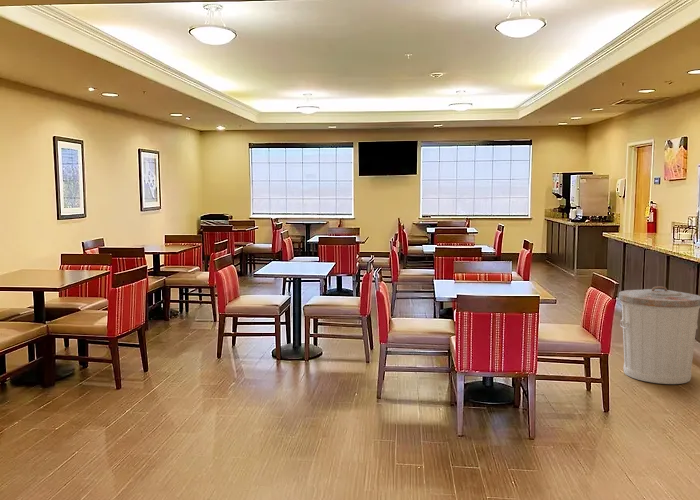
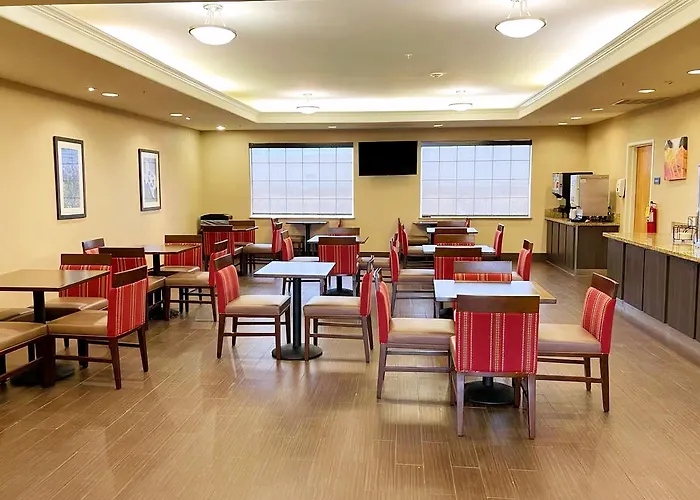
- trash can [617,285,700,385]
